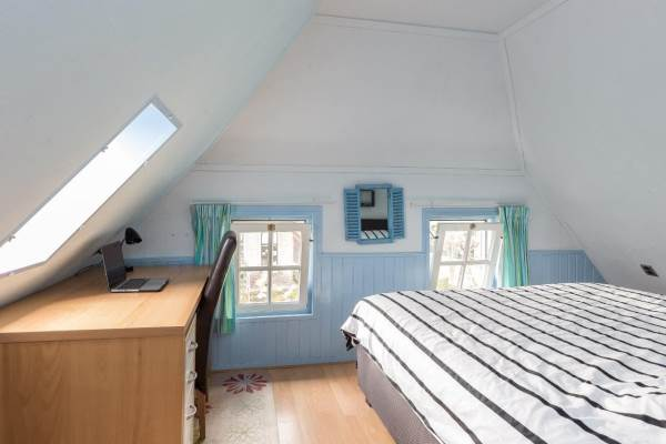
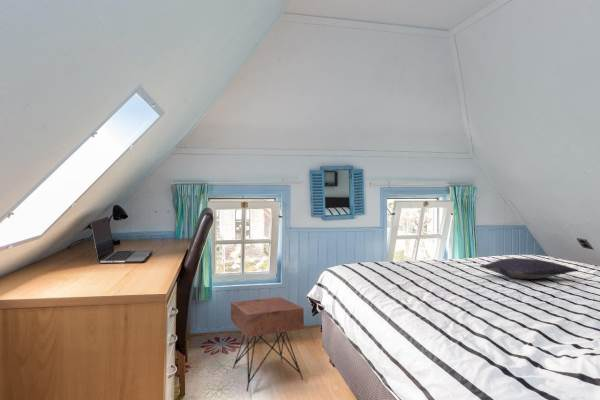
+ nightstand [230,296,305,392]
+ pillow [479,257,580,280]
